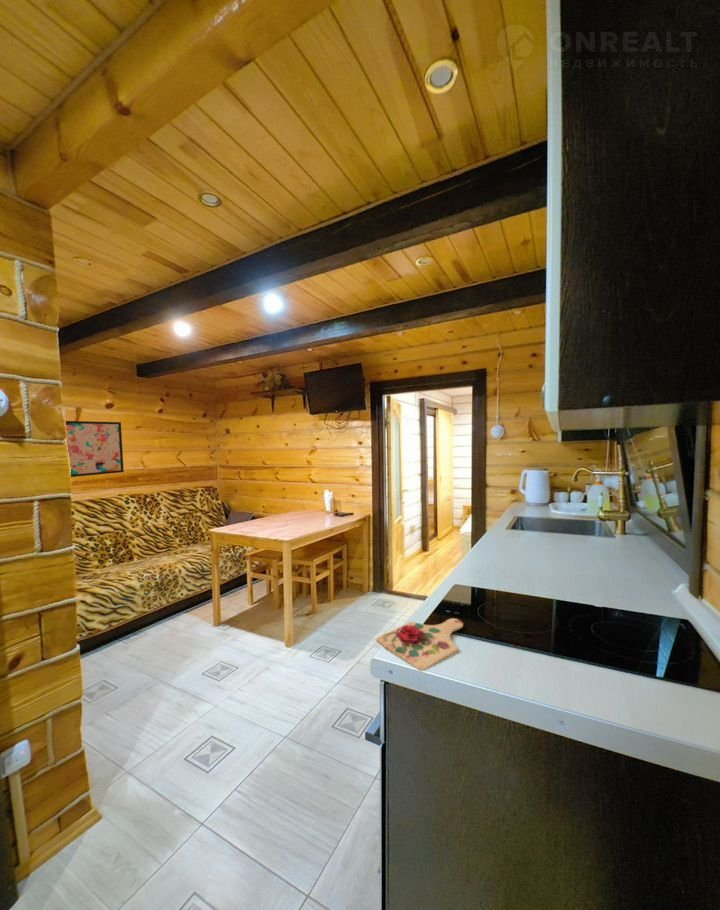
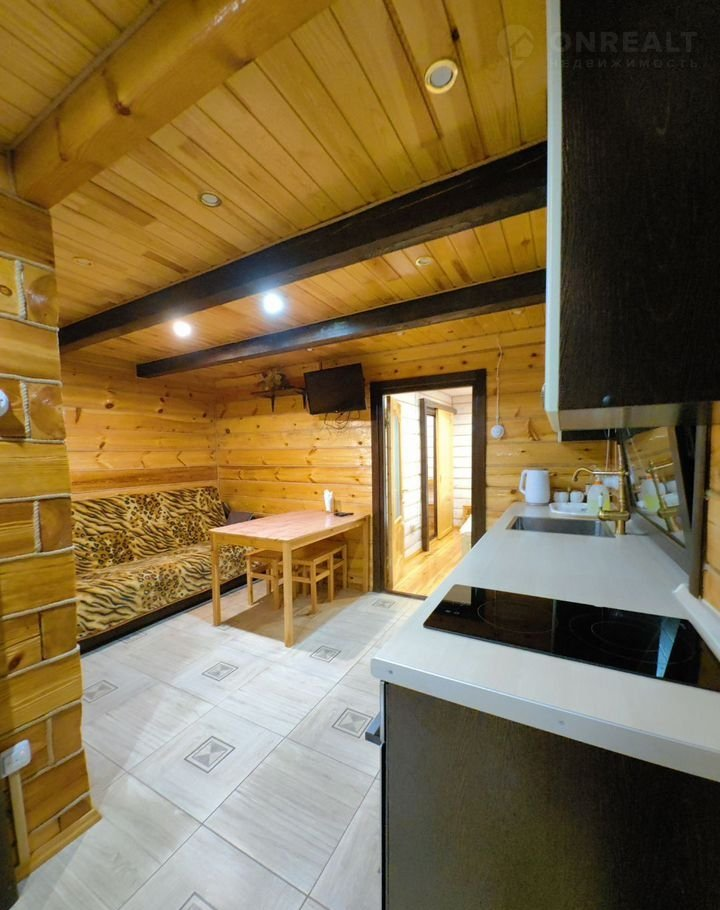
- wall art [65,420,125,478]
- cutting board [375,617,464,672]
